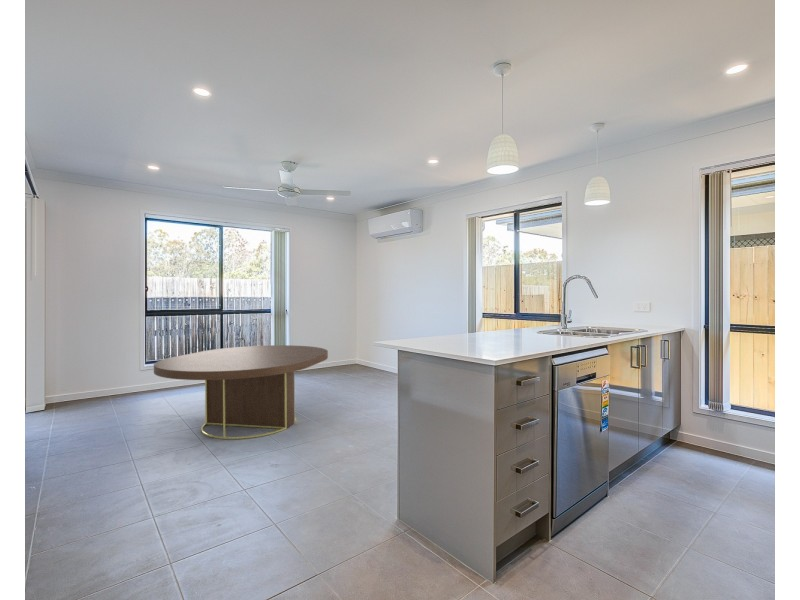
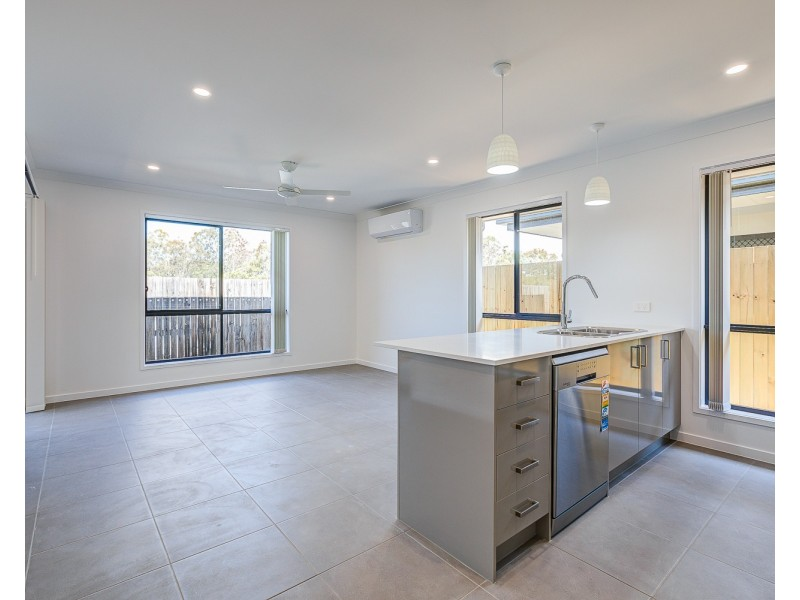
- dining table [153,344,329,440]
